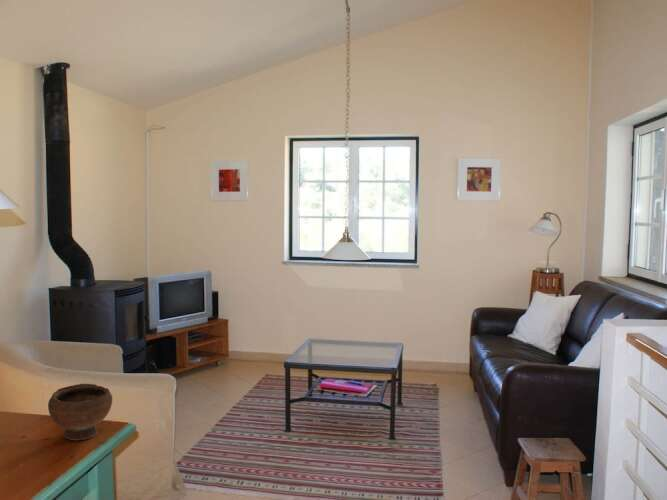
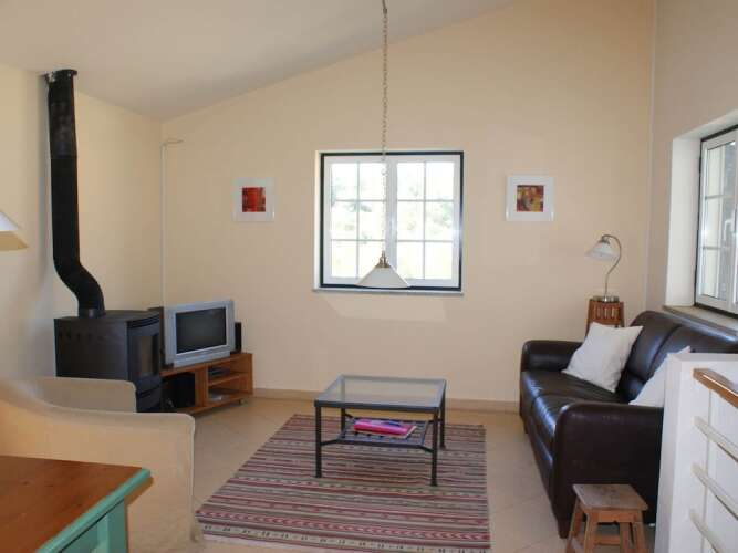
- bowl [47,383,113,441]
